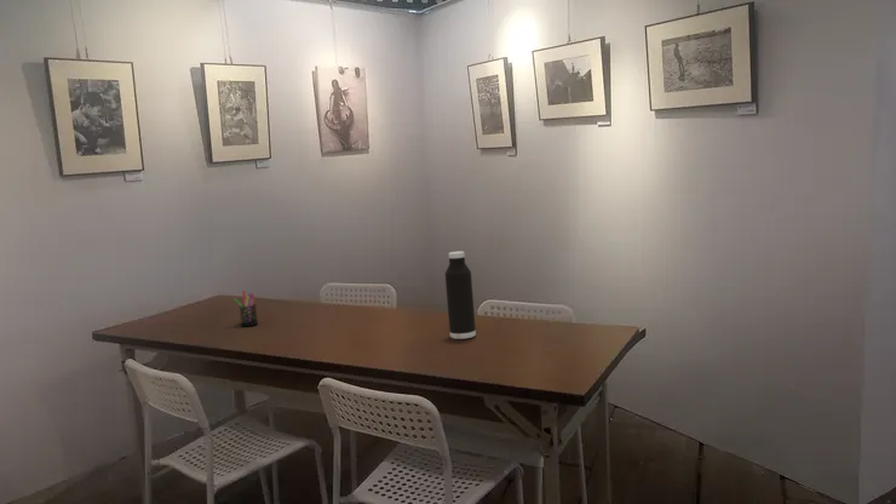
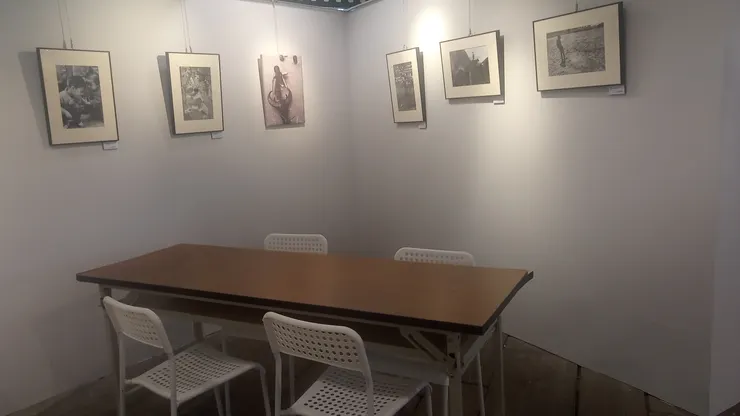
- water bottle [444,251,477,340]
- pen holder [232,290,259,327]
